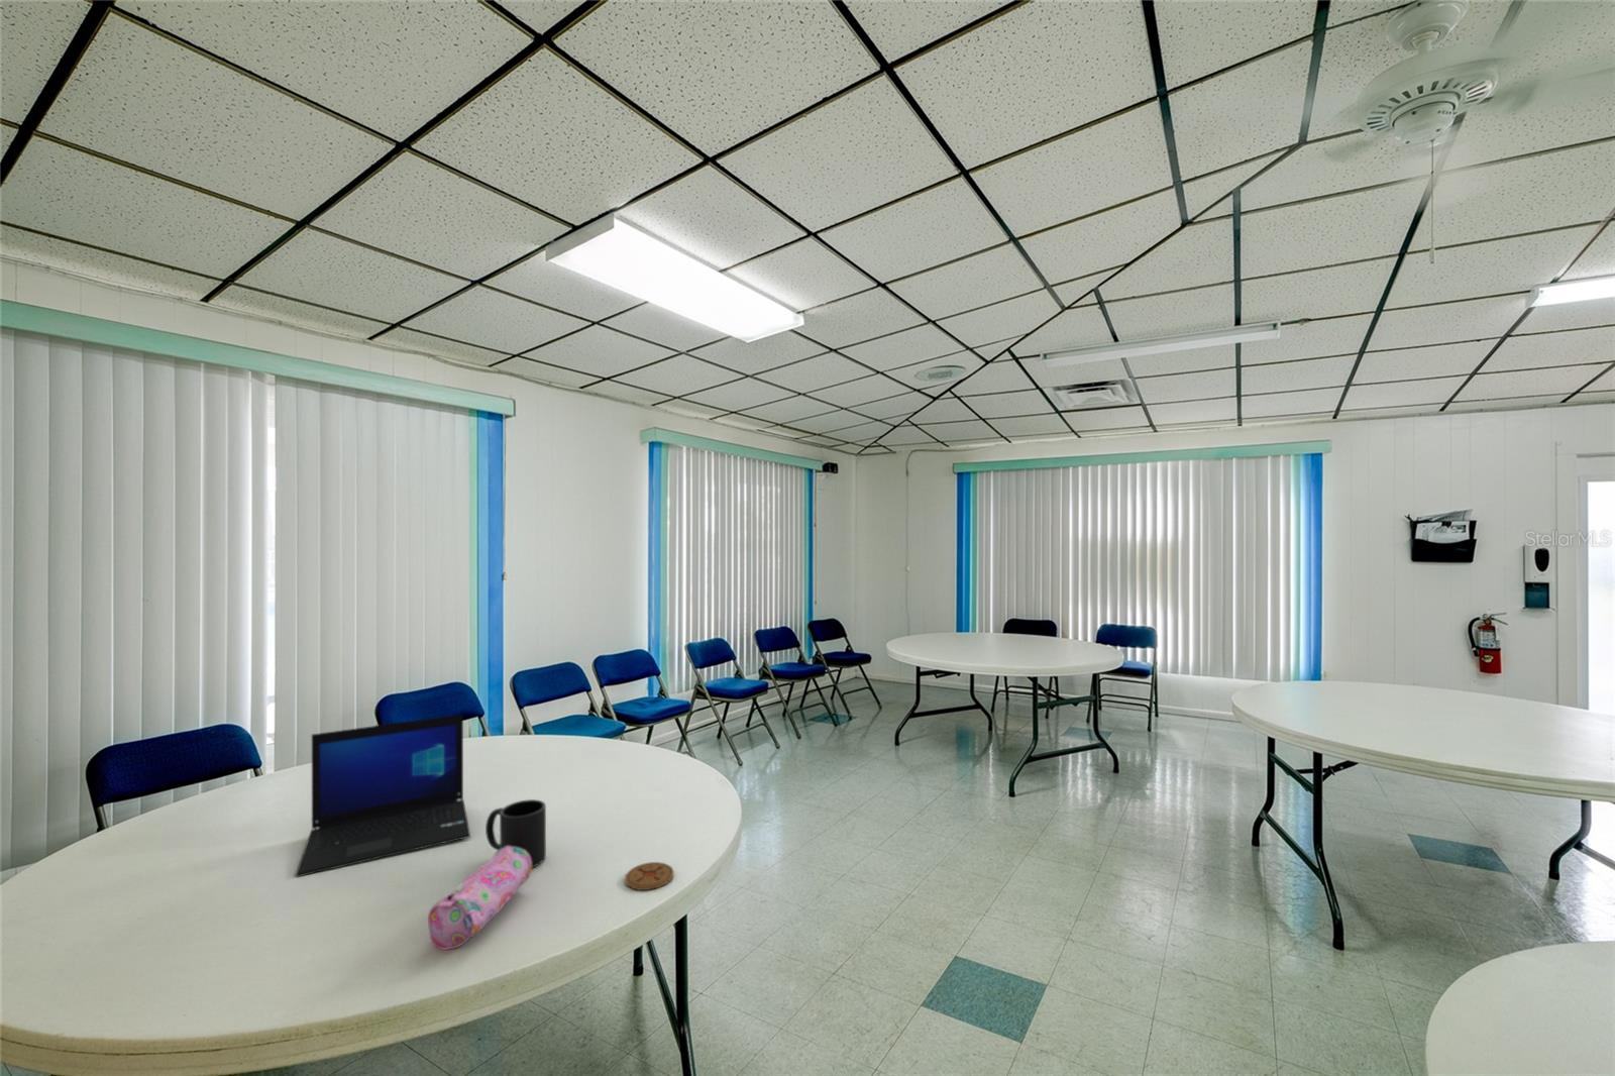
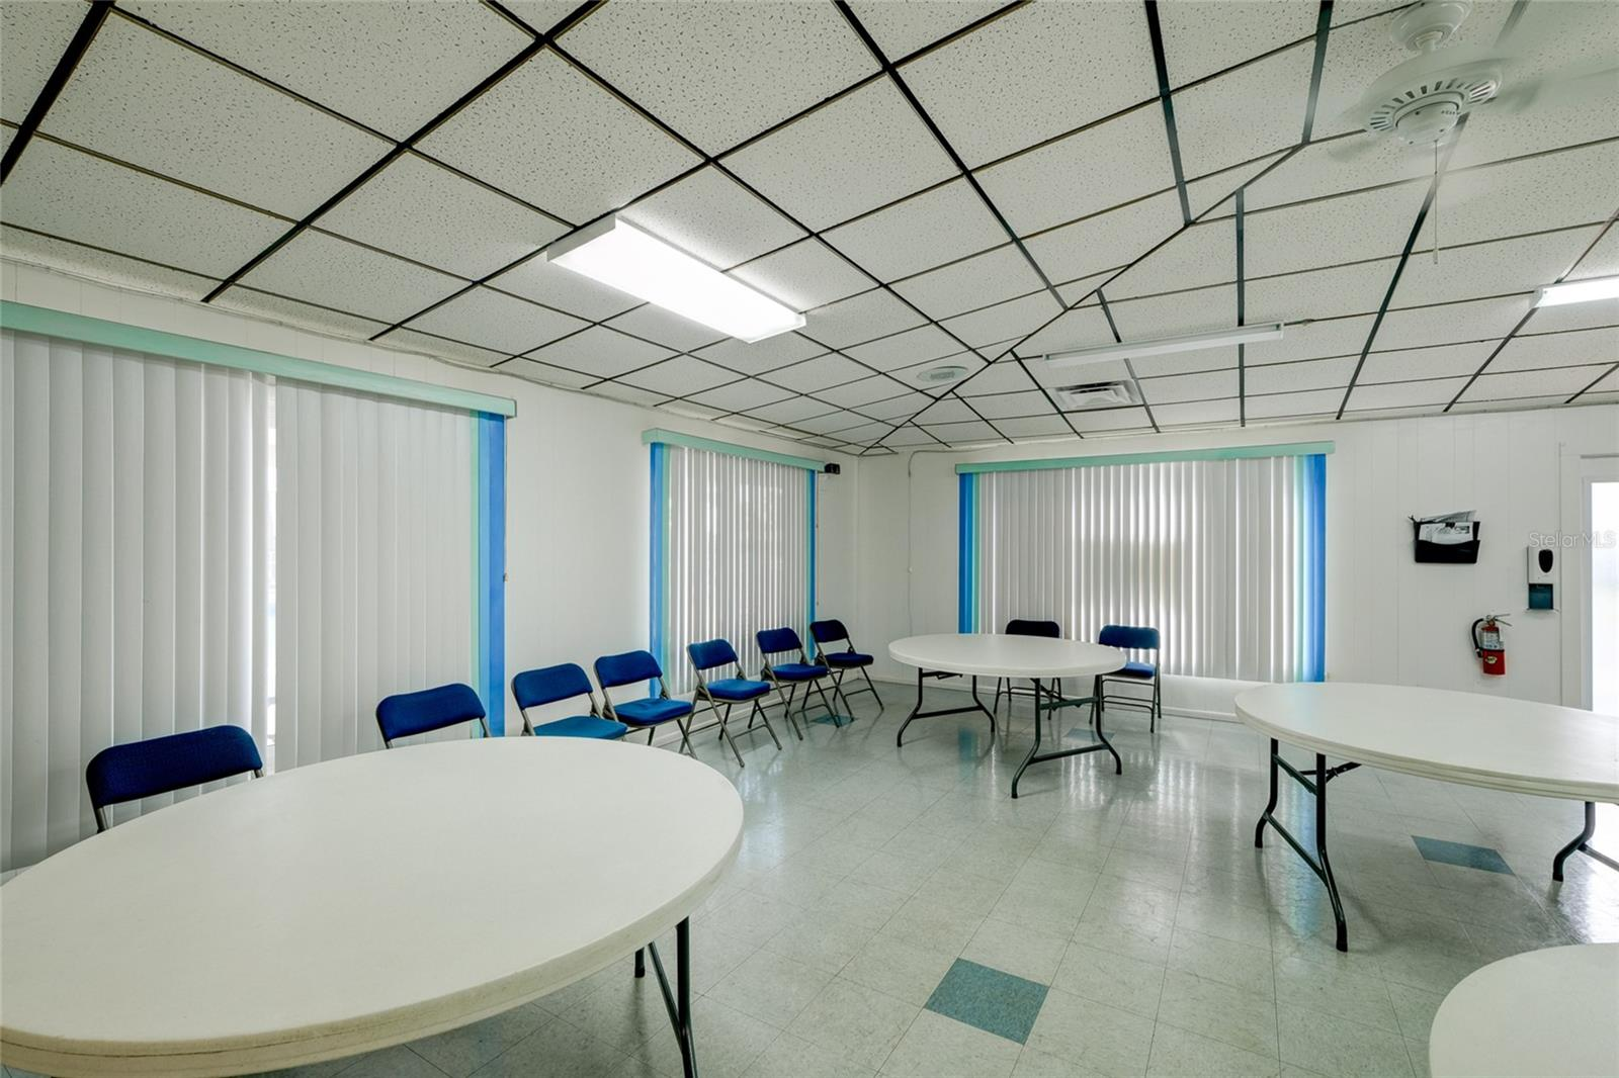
- laptop [294,712,472,878]
- mug [484,799,548,869]
- coaster [624,861,675,891]
- pencil case [427,845,533,951]
